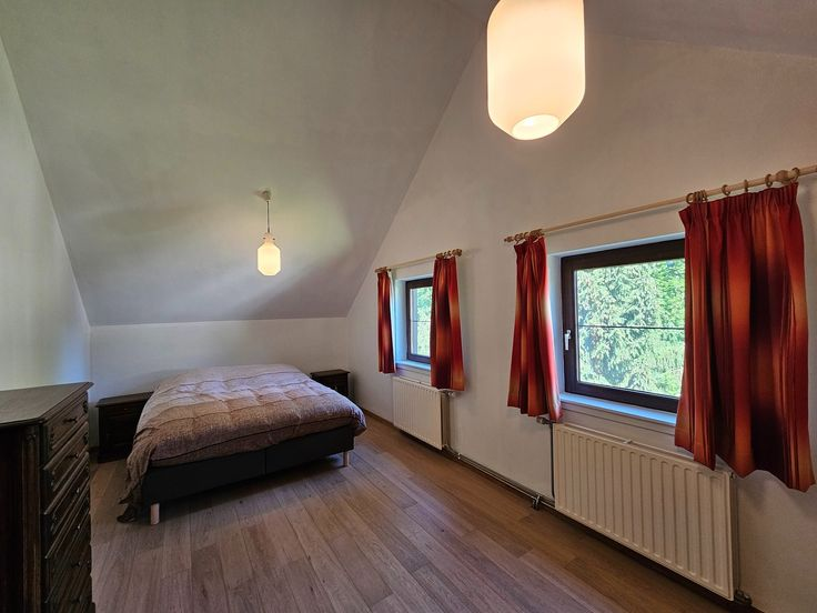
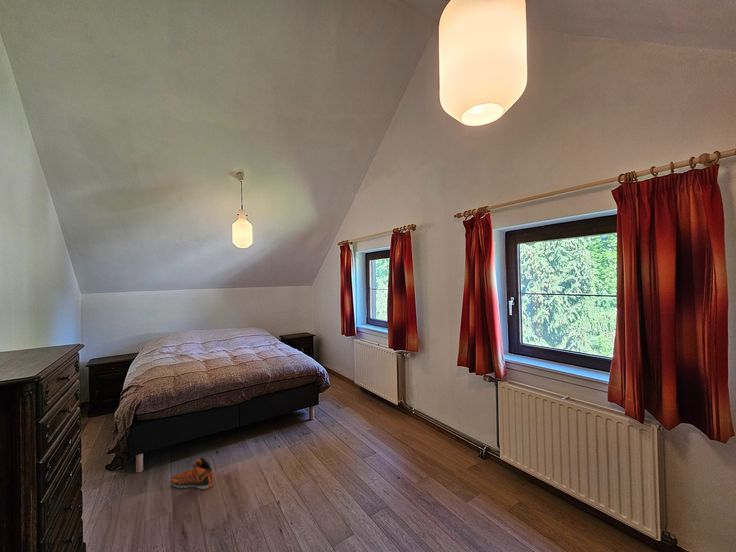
+ sneaker [170,457,215,490]
